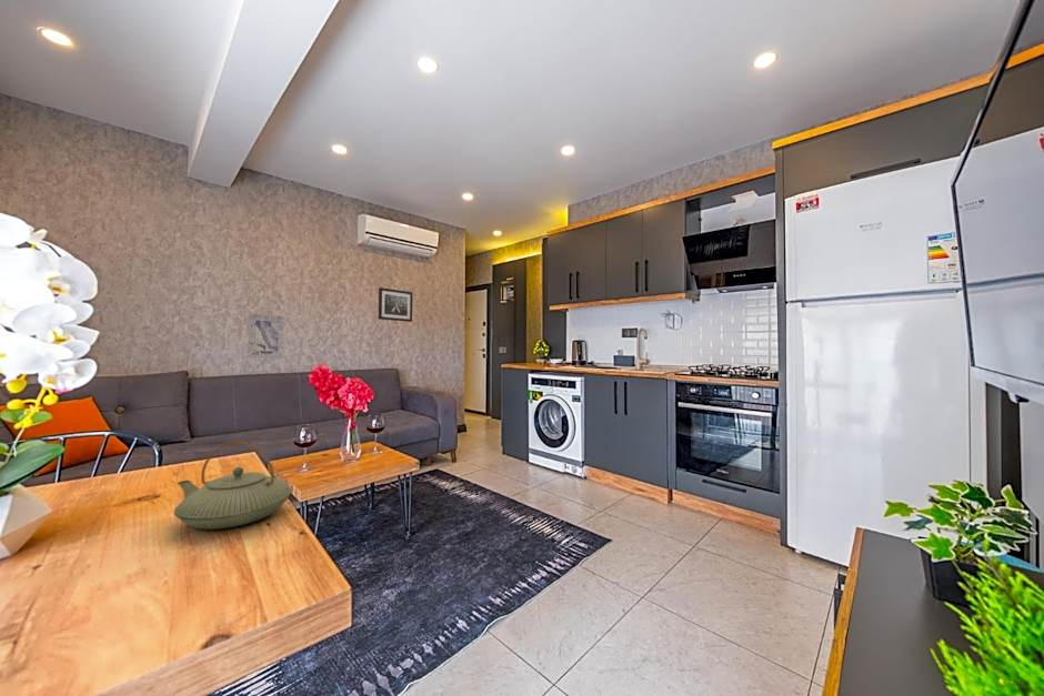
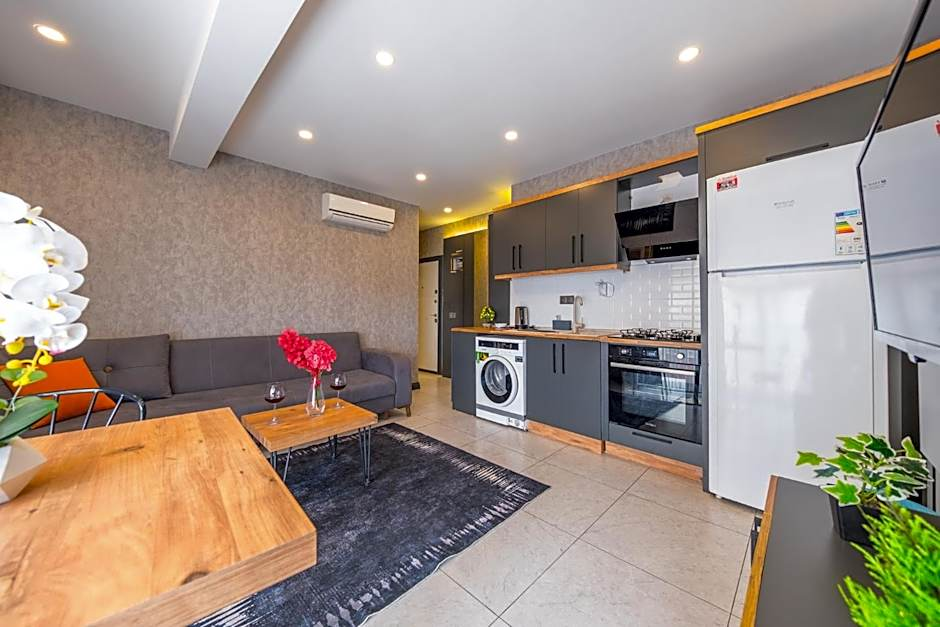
- wall art [378,286,413,323]
- wall art [247,312,285,360]
- teapot [173,441,292,531]
